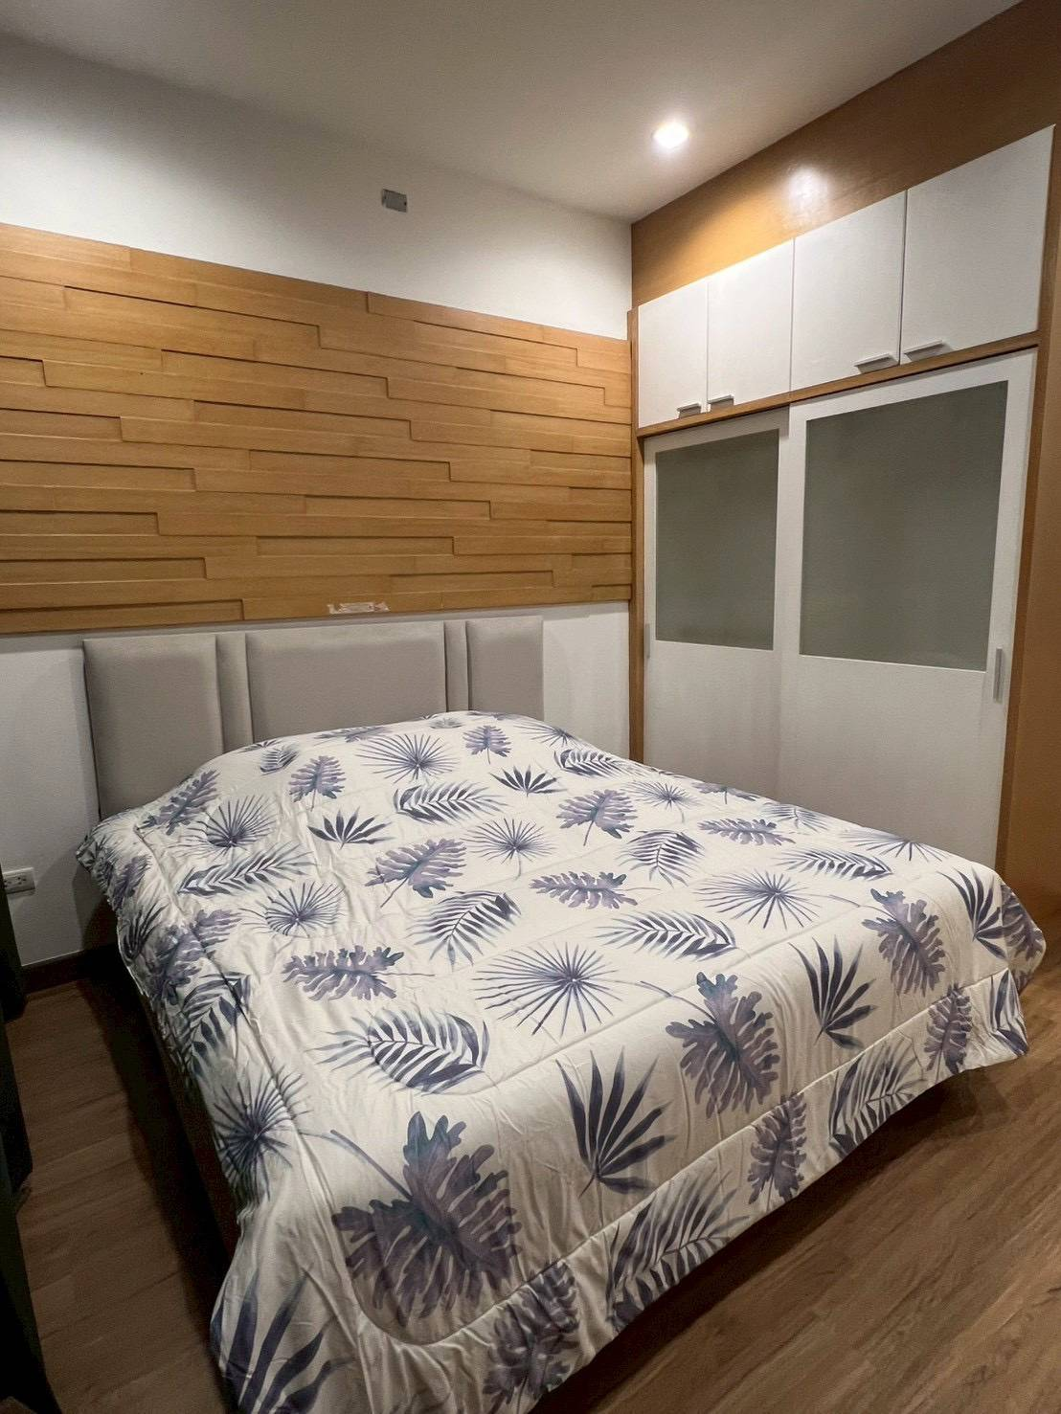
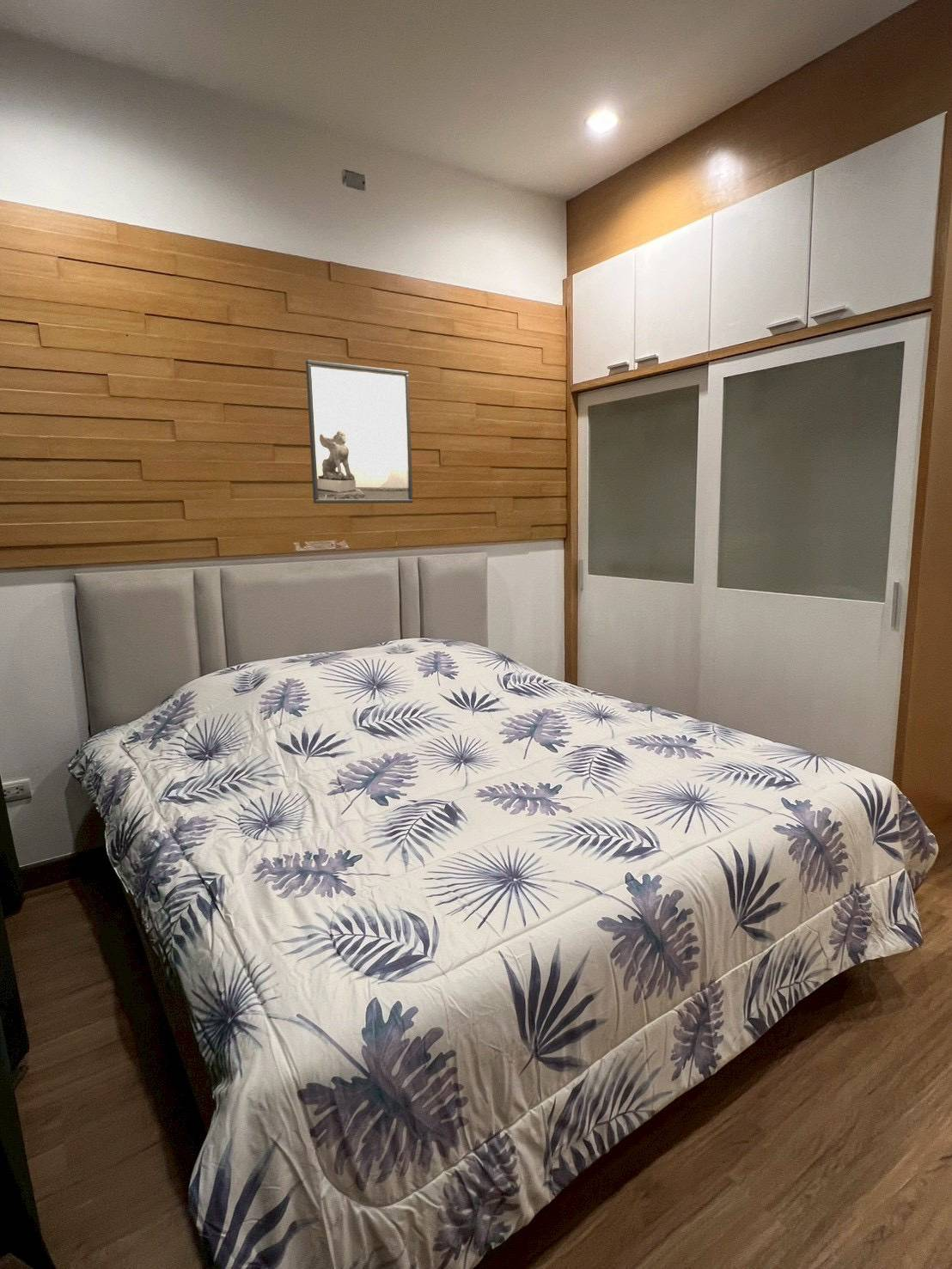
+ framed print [305,359,414,504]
